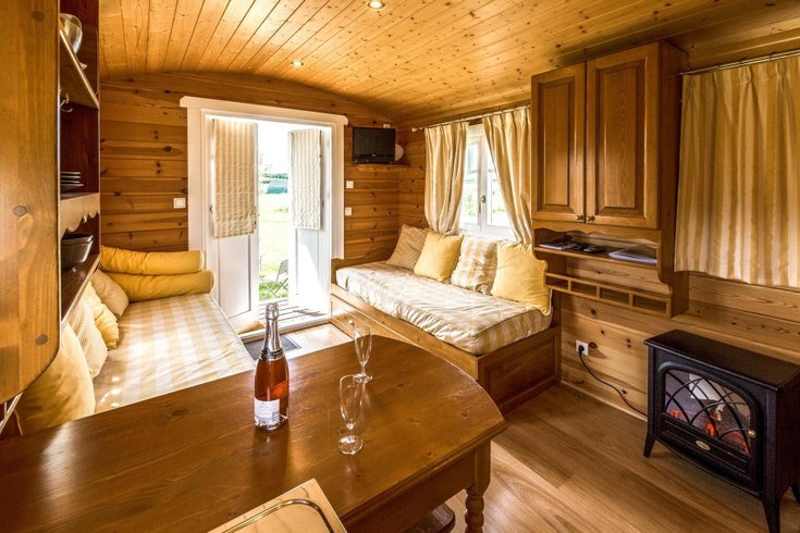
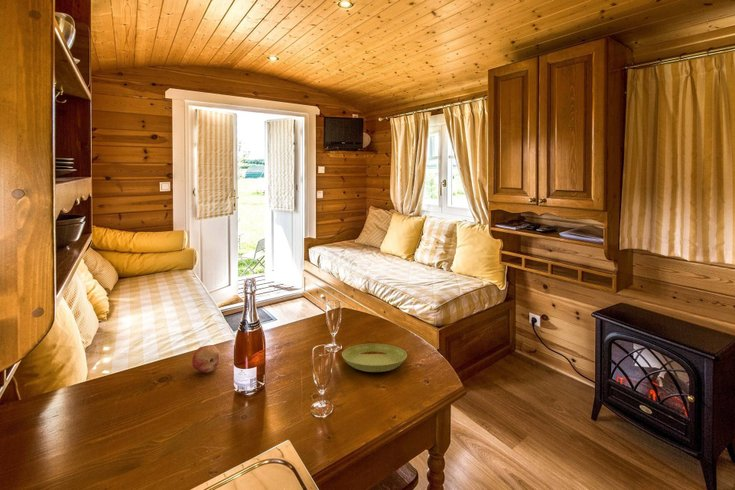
+ saucer [341,343,408,373]
+ fruit [191,344,221,374]
